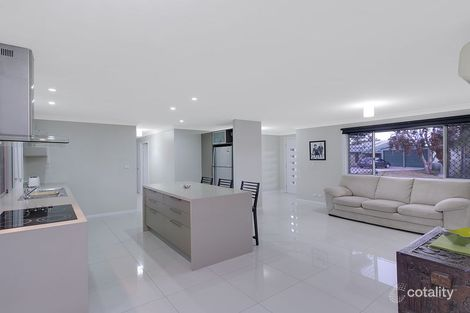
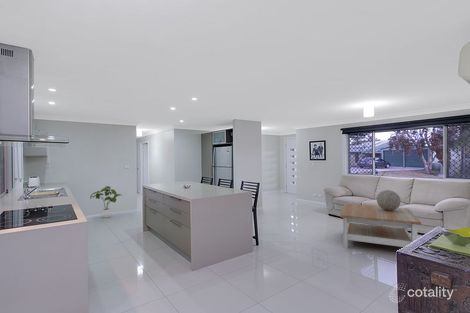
+ house plant [89,185,122,219]
+ decorative sphere [376,189,402,211]
+ coffee table [339,203,422,249]
